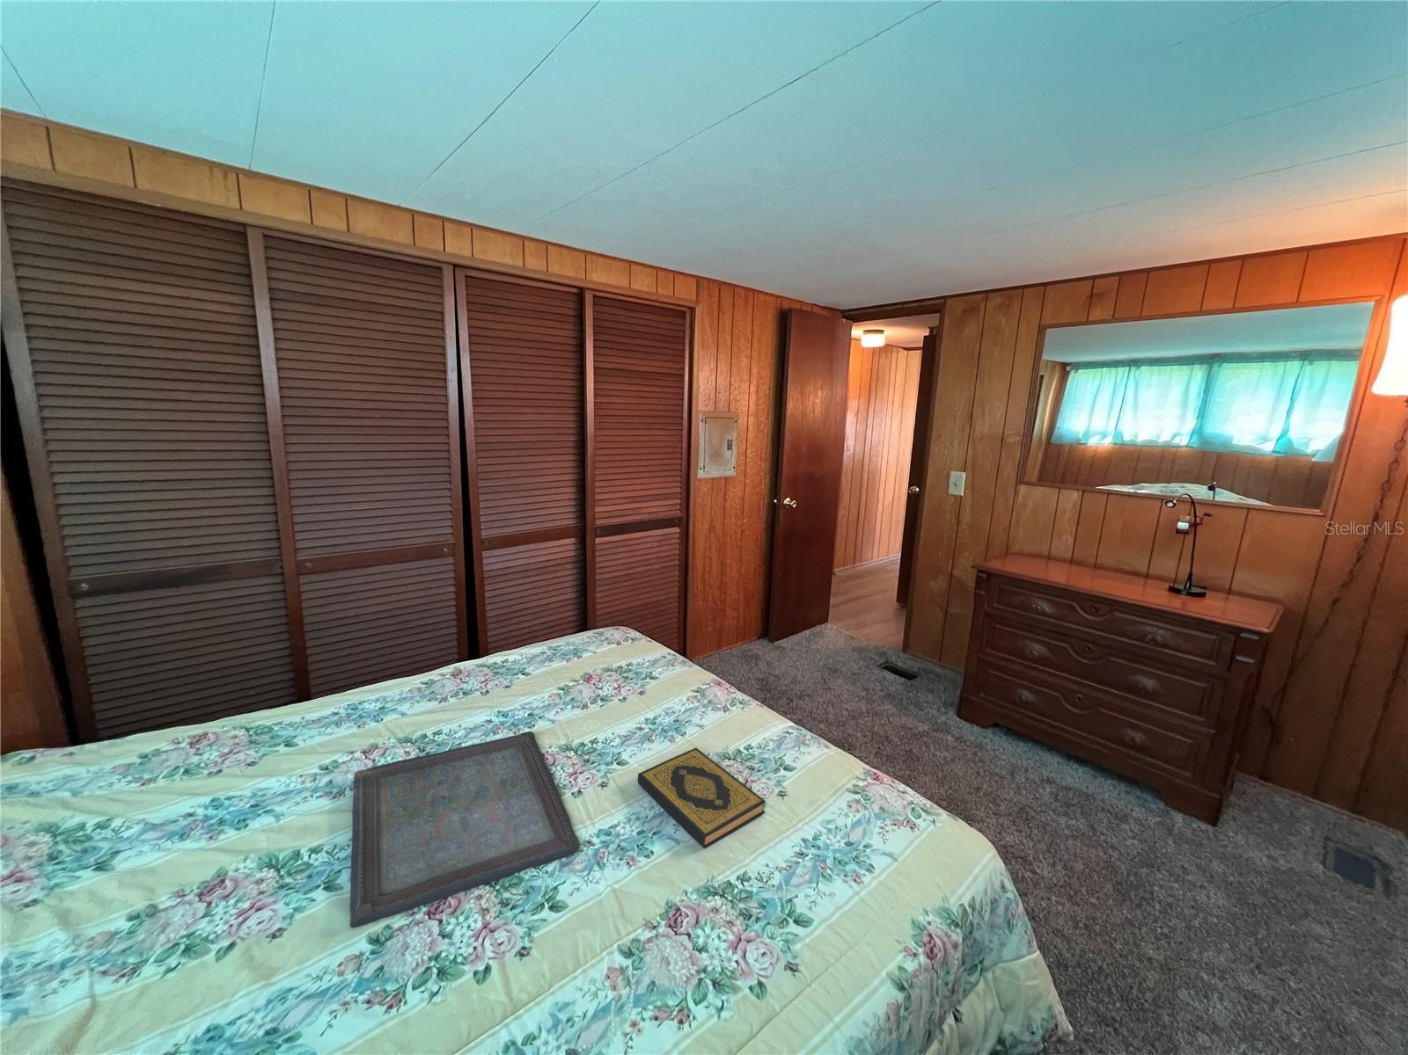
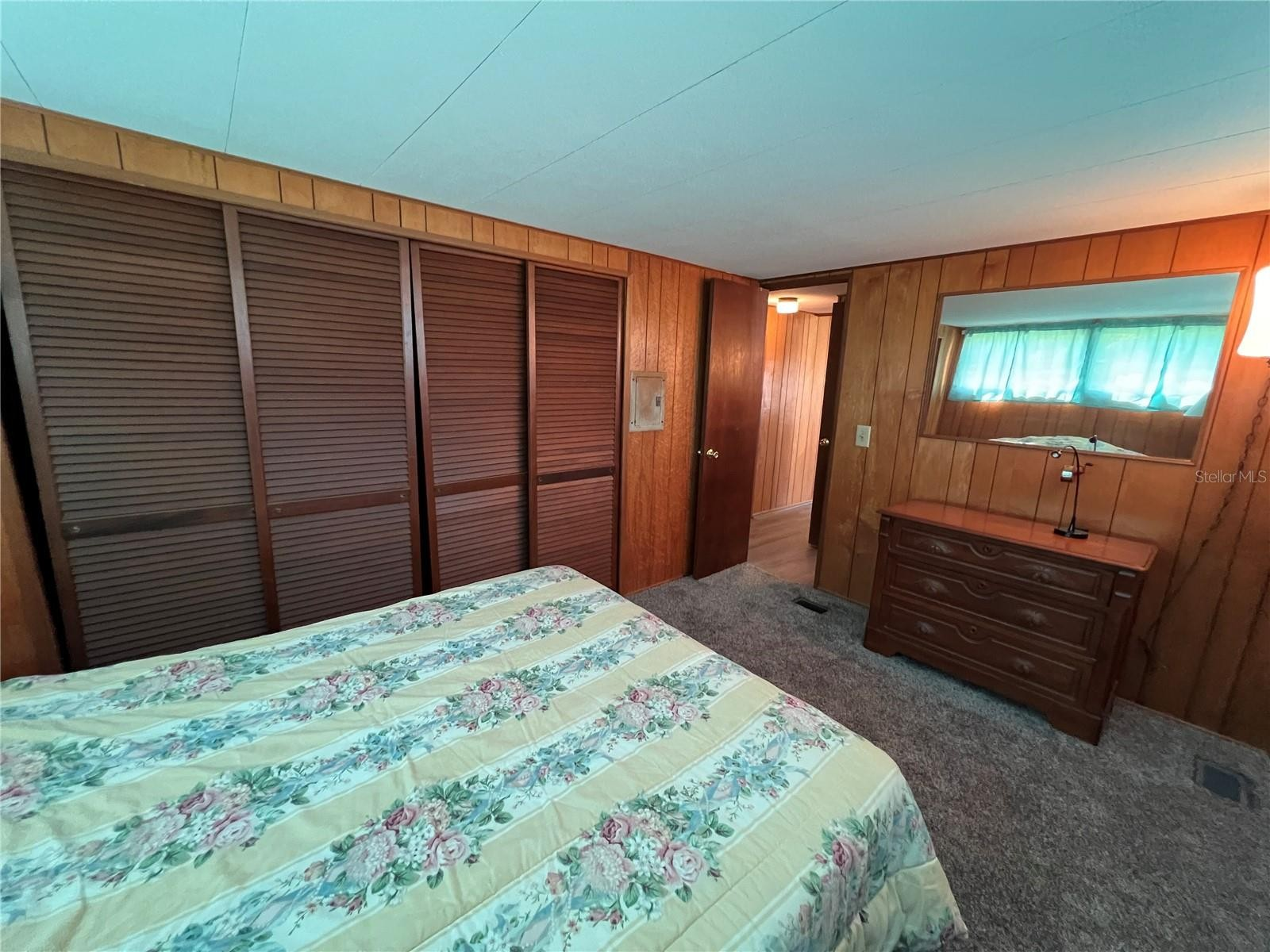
- serving tray [348,730,580,929]
- hardback book [637,747,766,849]
